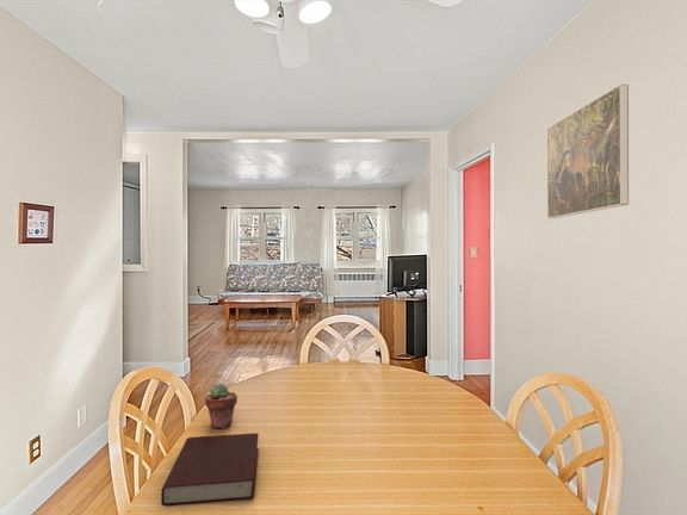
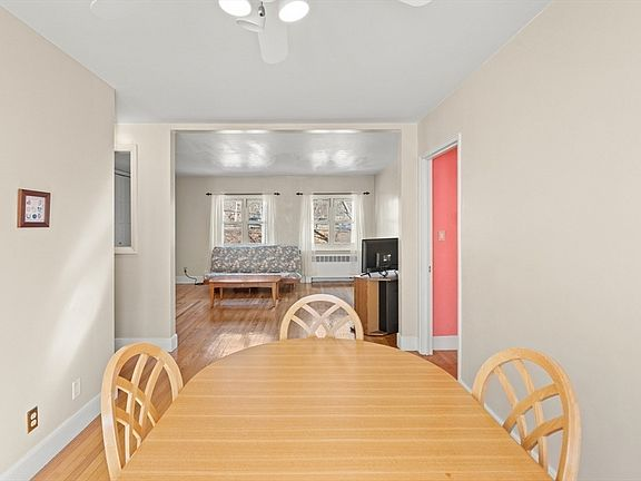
- book [160,432,260,508]
- potted succulent [204,383,239,429]
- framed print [546,83,630,219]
